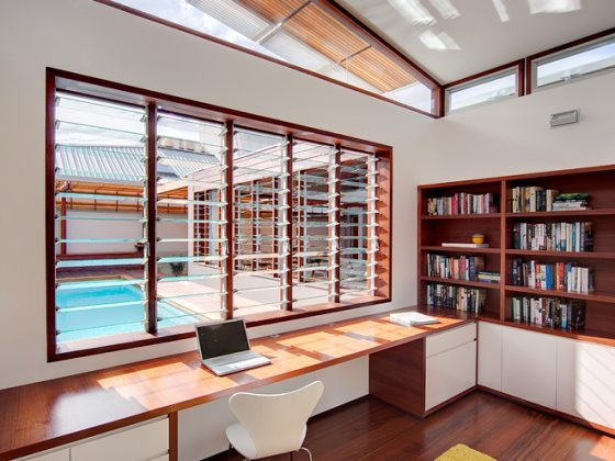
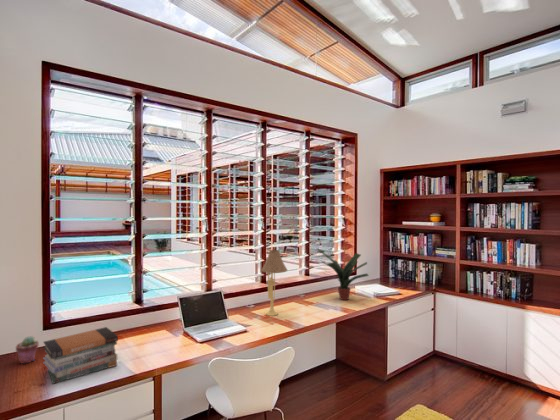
+ book stack [42,326,119,385]
+ potted succulent [15,335,40,364]
+ table lamp [260,248,289,317]
+ potted plant [315,247,370,301]
